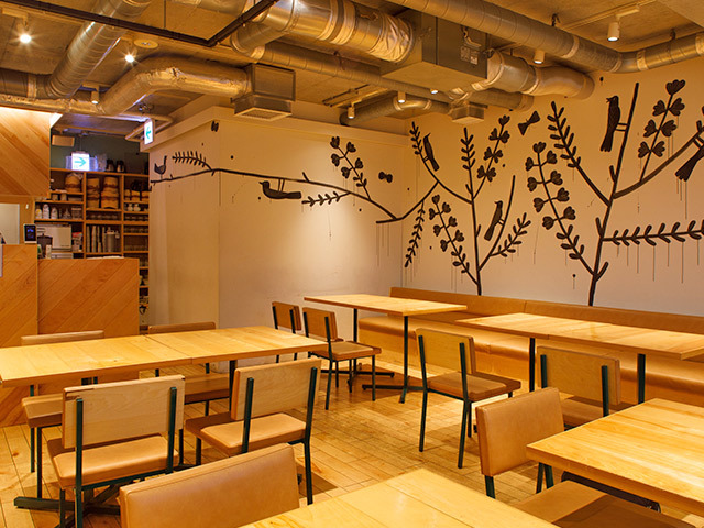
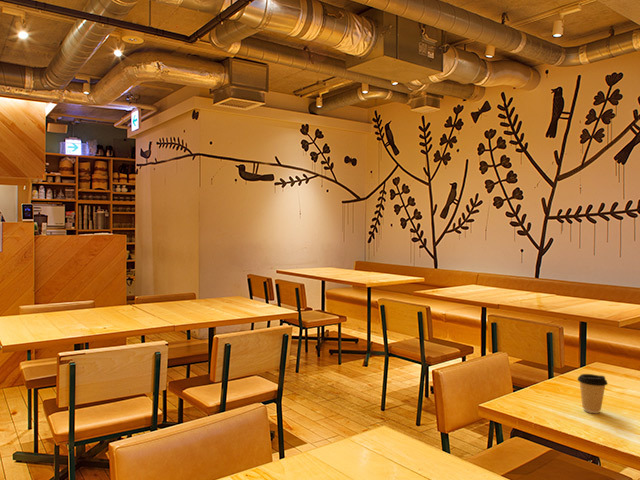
+ coffee cup [576,373,609,414]
